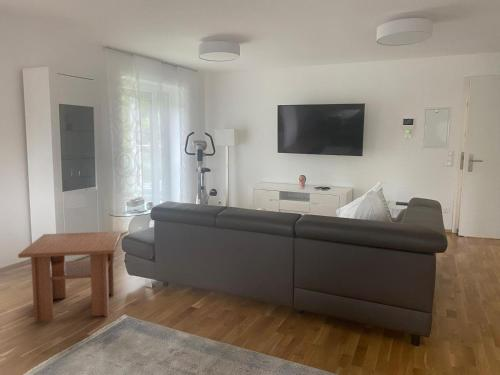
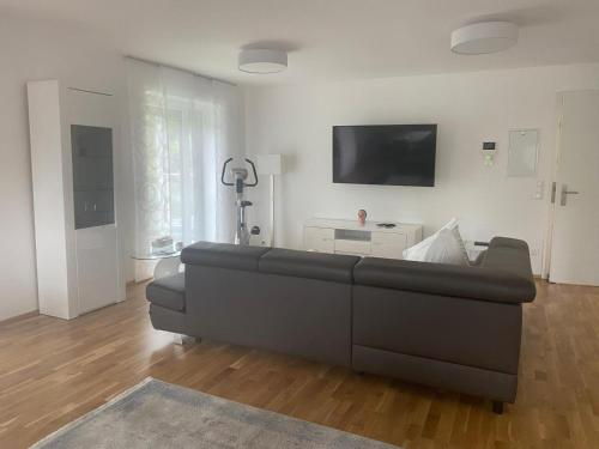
- coffee table [17,230,123,324]
